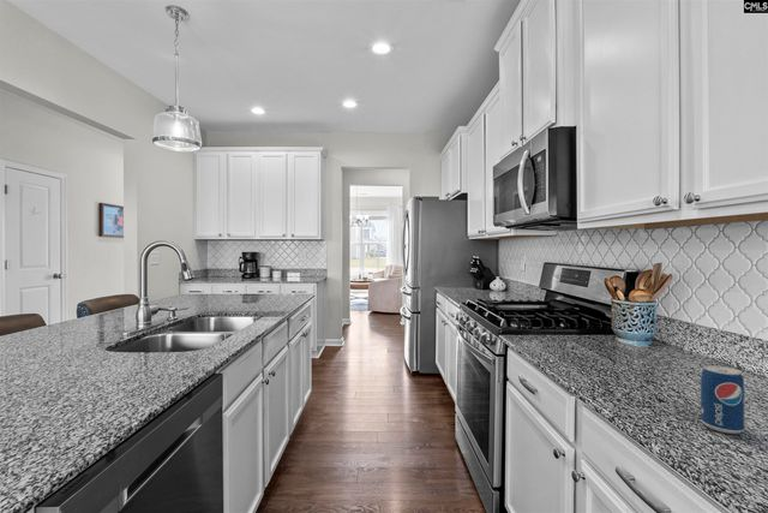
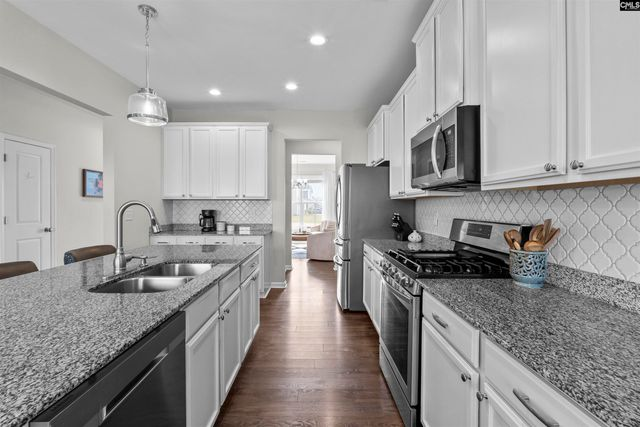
- beverage can [700,364,745,435]
